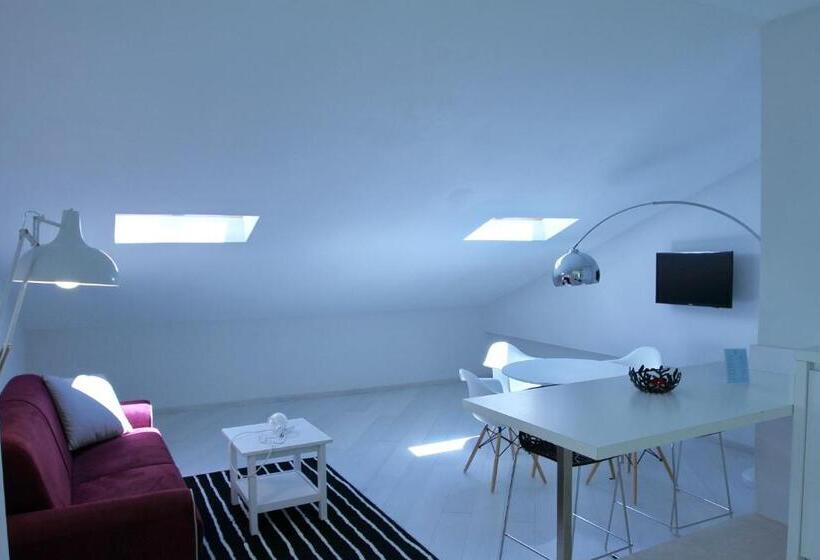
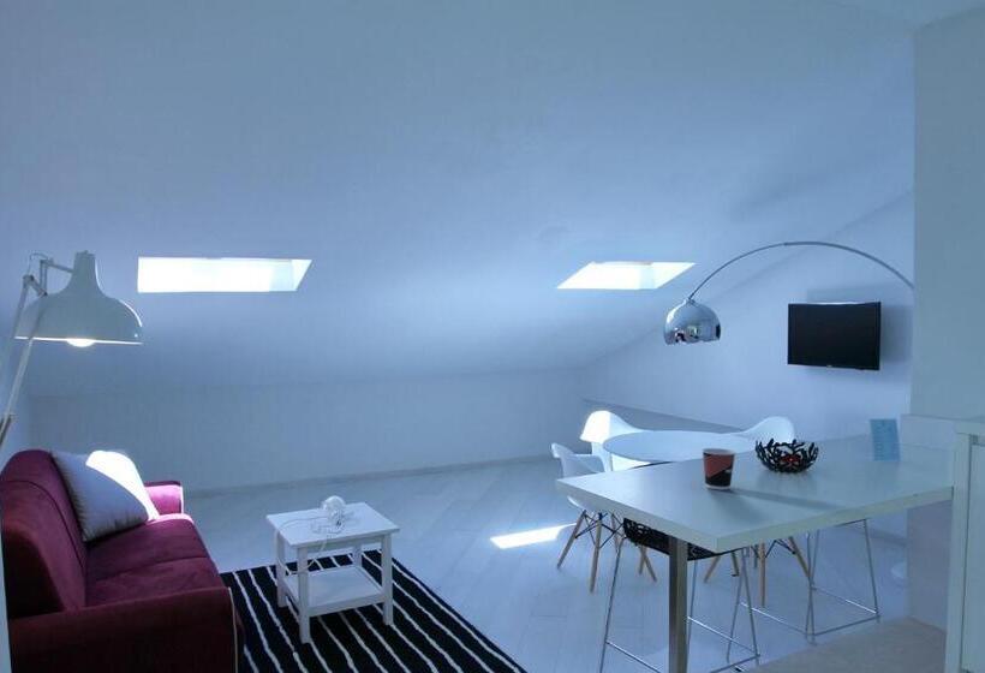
+ cup [700,447,736,490]
